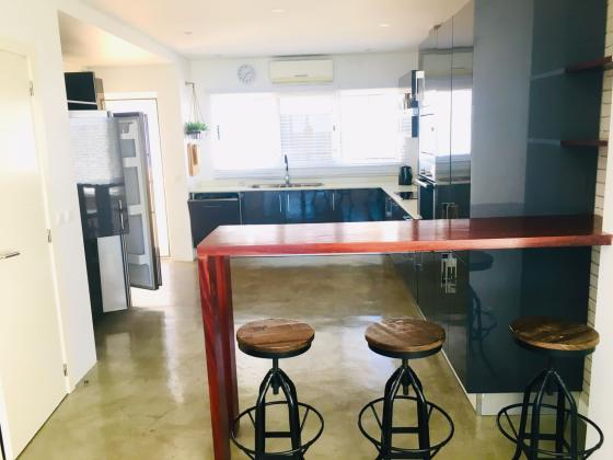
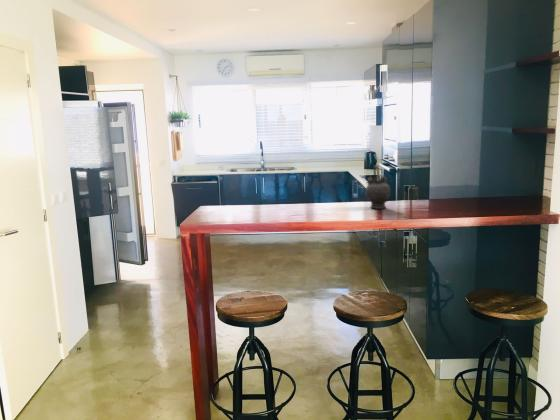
+ teapot [364,164,392,210]
